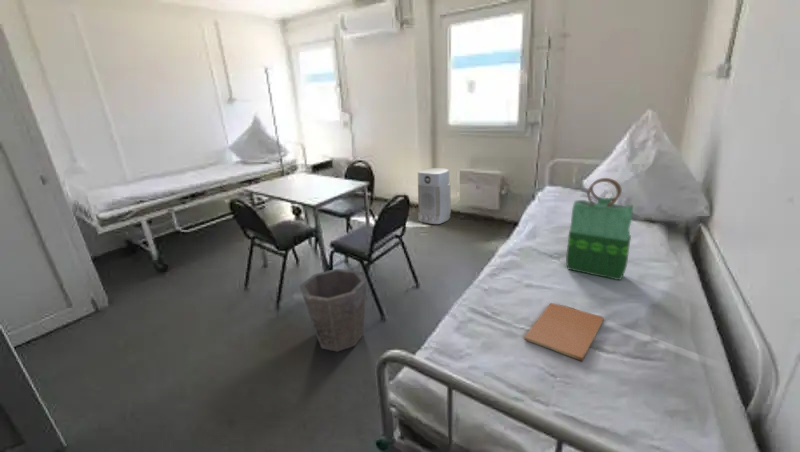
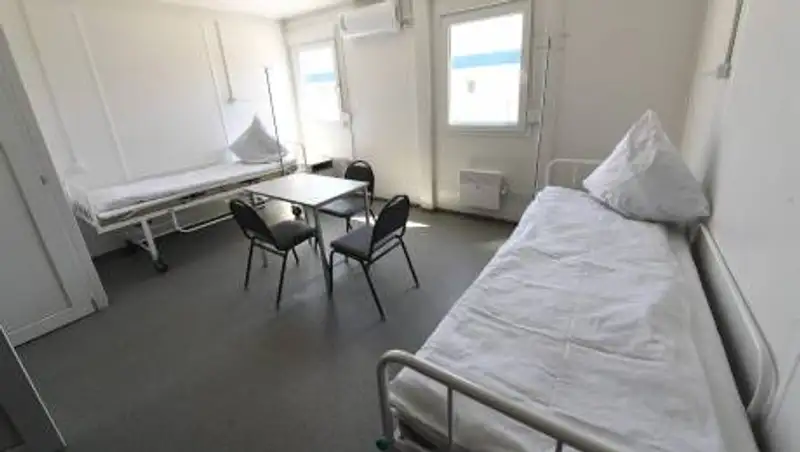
- tote bag [565,177,634,281]
- book [523,302,605,363]
- waste bin [299,268,367,353]
- air purifier [417,167,452,225]
